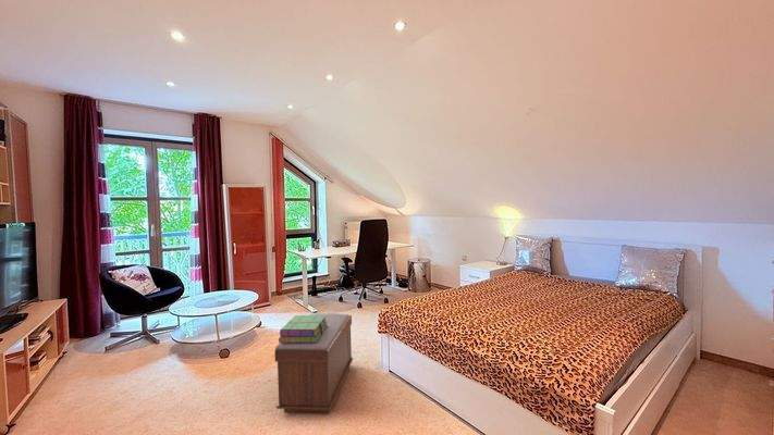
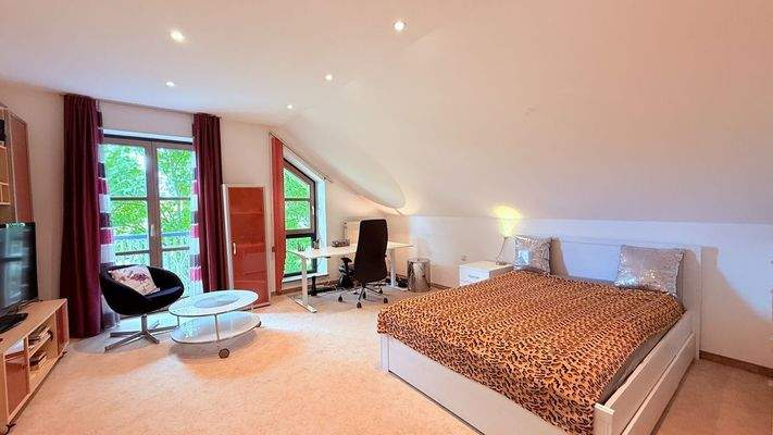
- stack of books [278,314,328,344]
- bench [273,312,354,415]
